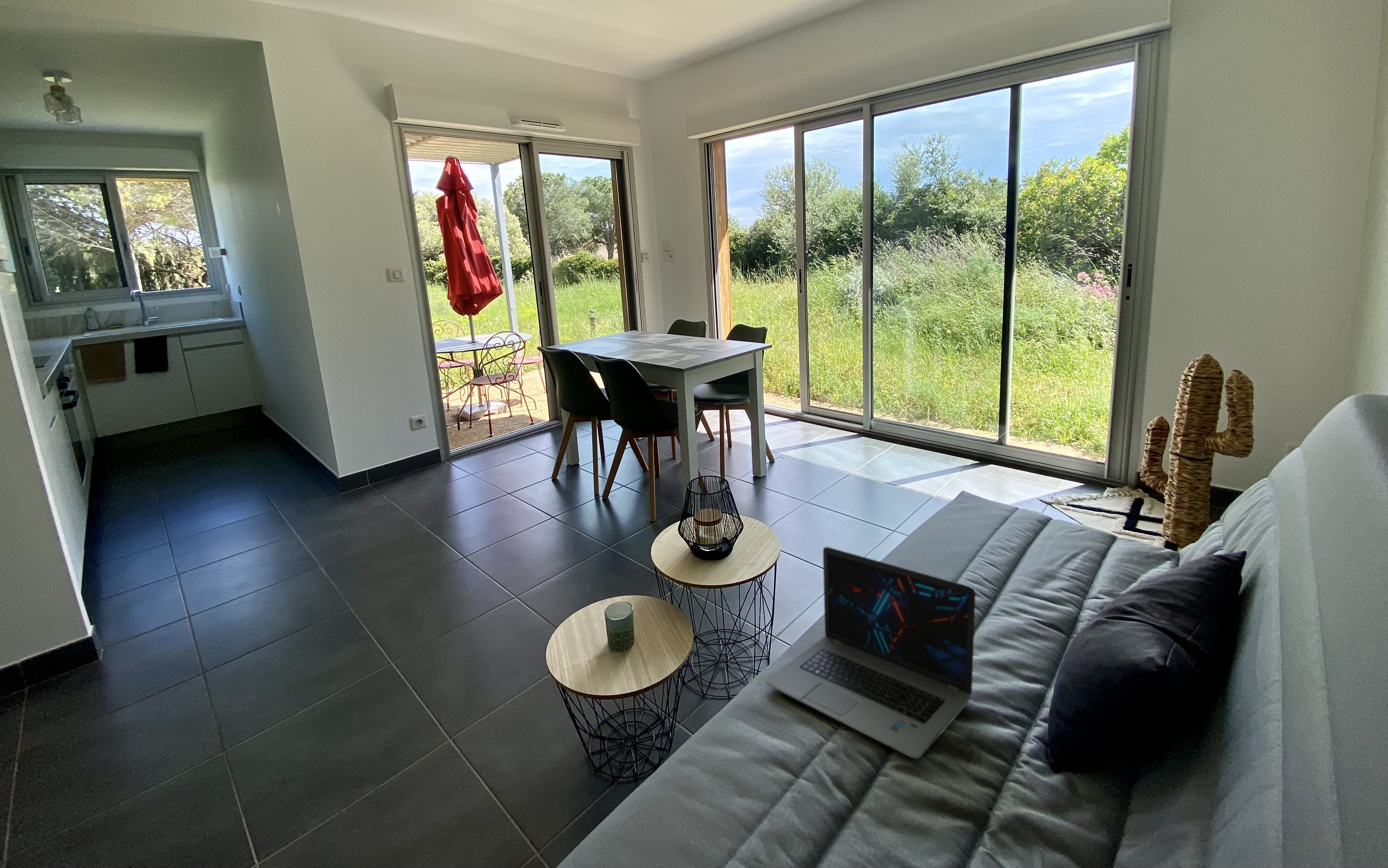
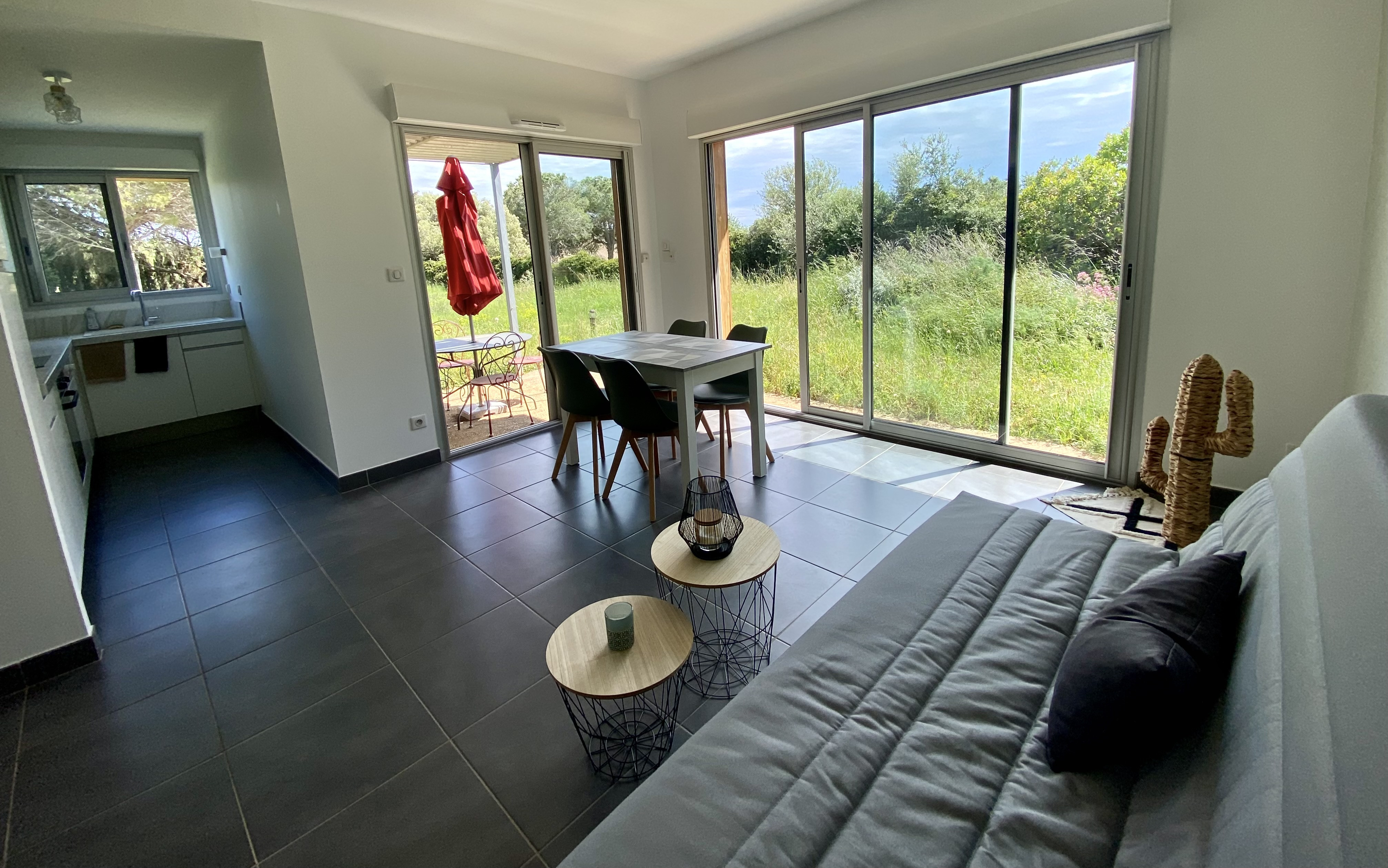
- laptop [764,547,976,759]
